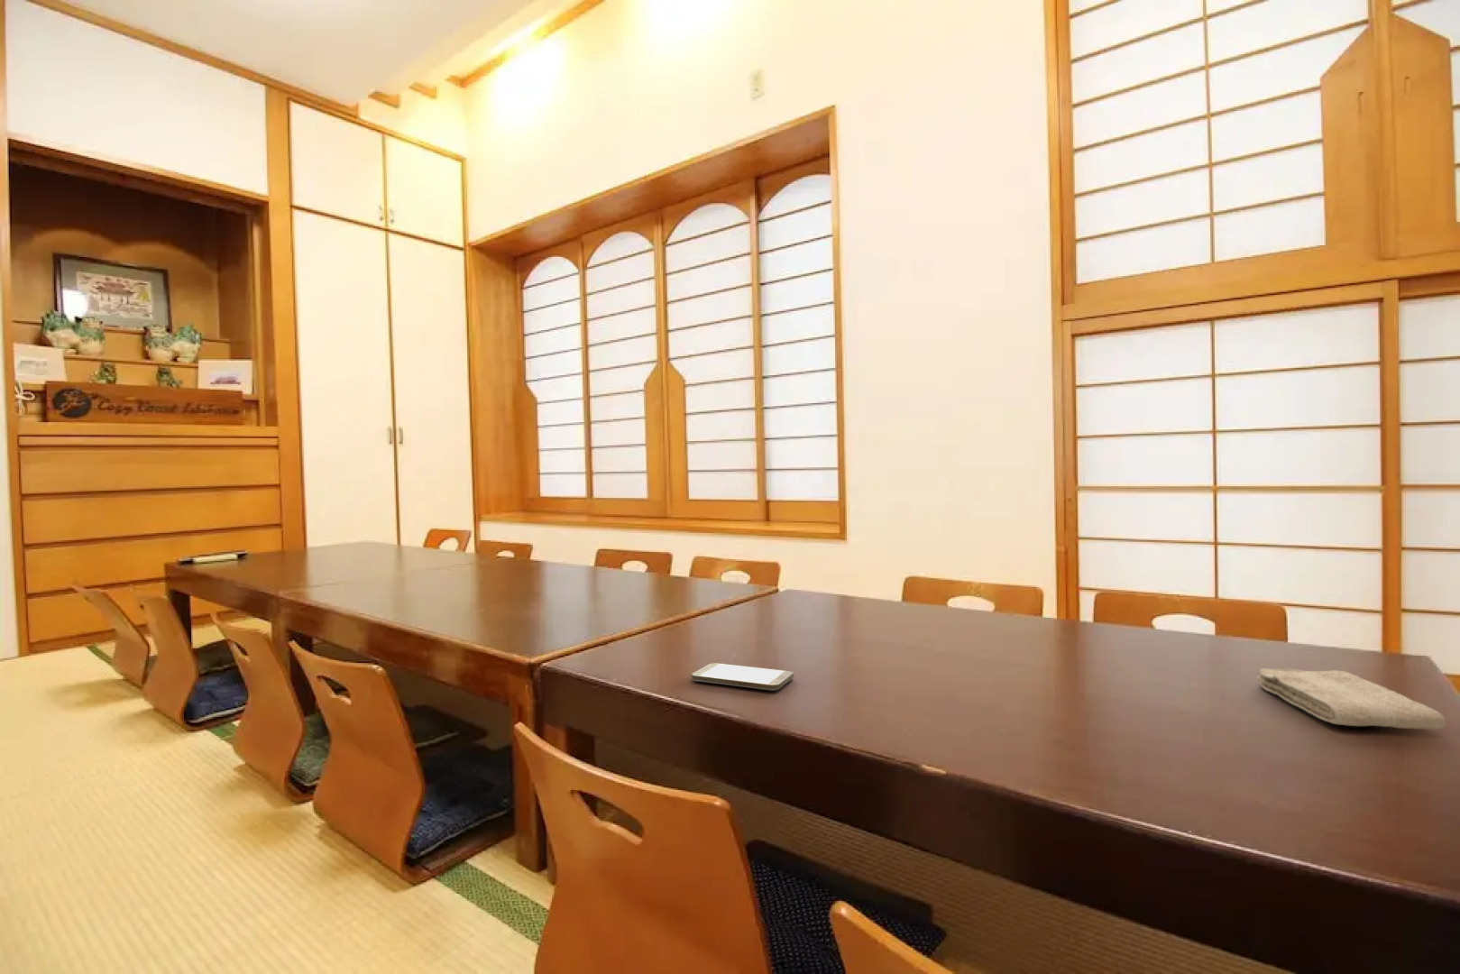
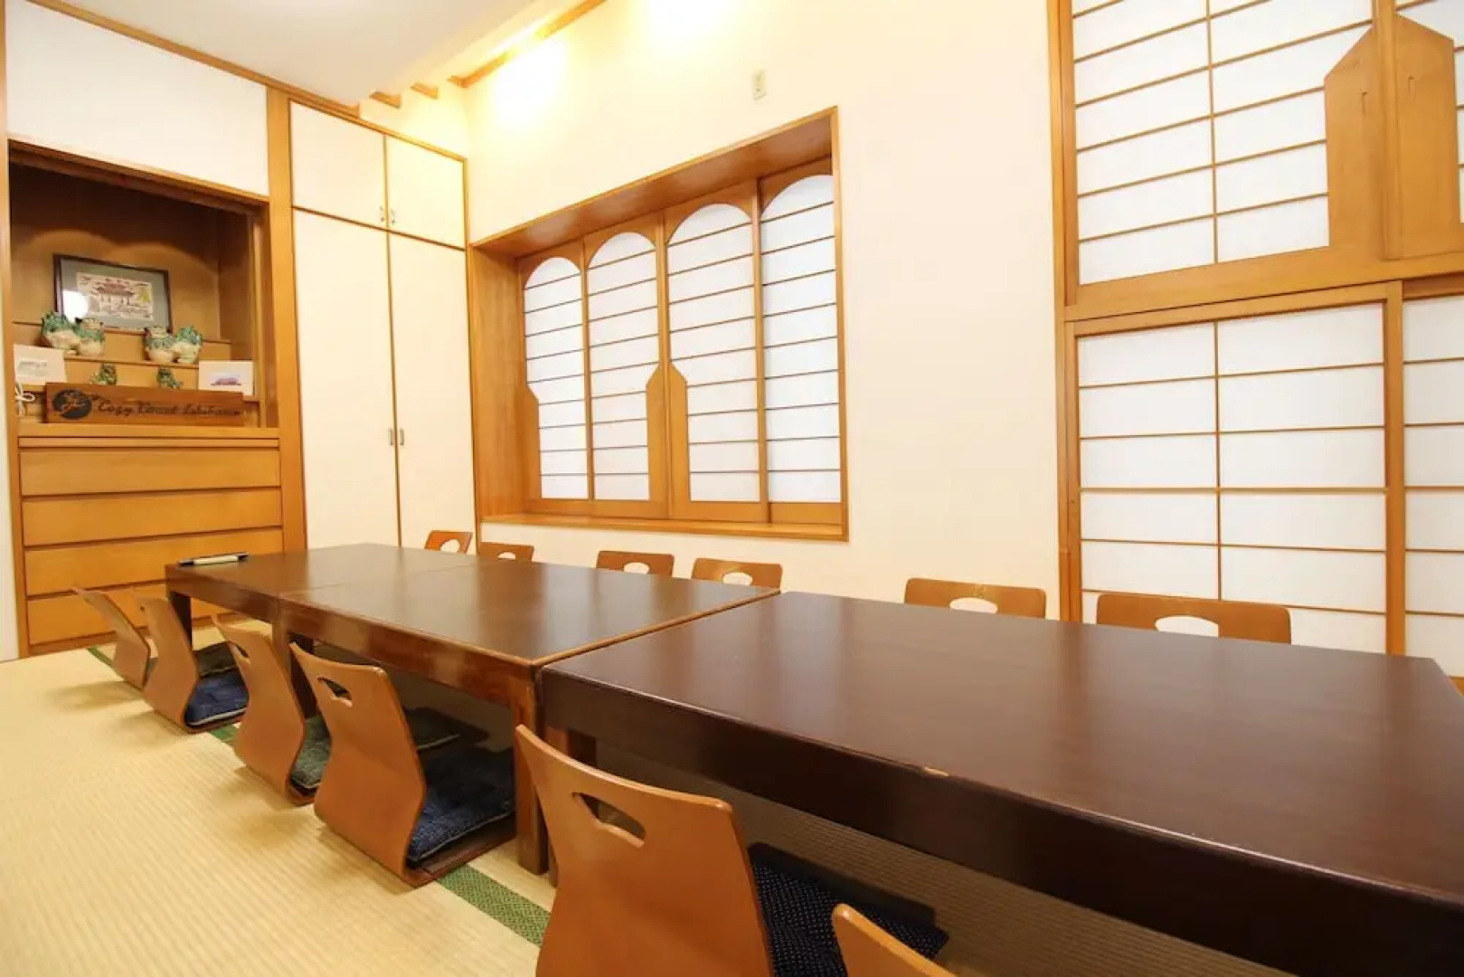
- washcloth [1256,667,1447,730]
- smartphone [690,662,795,691]
